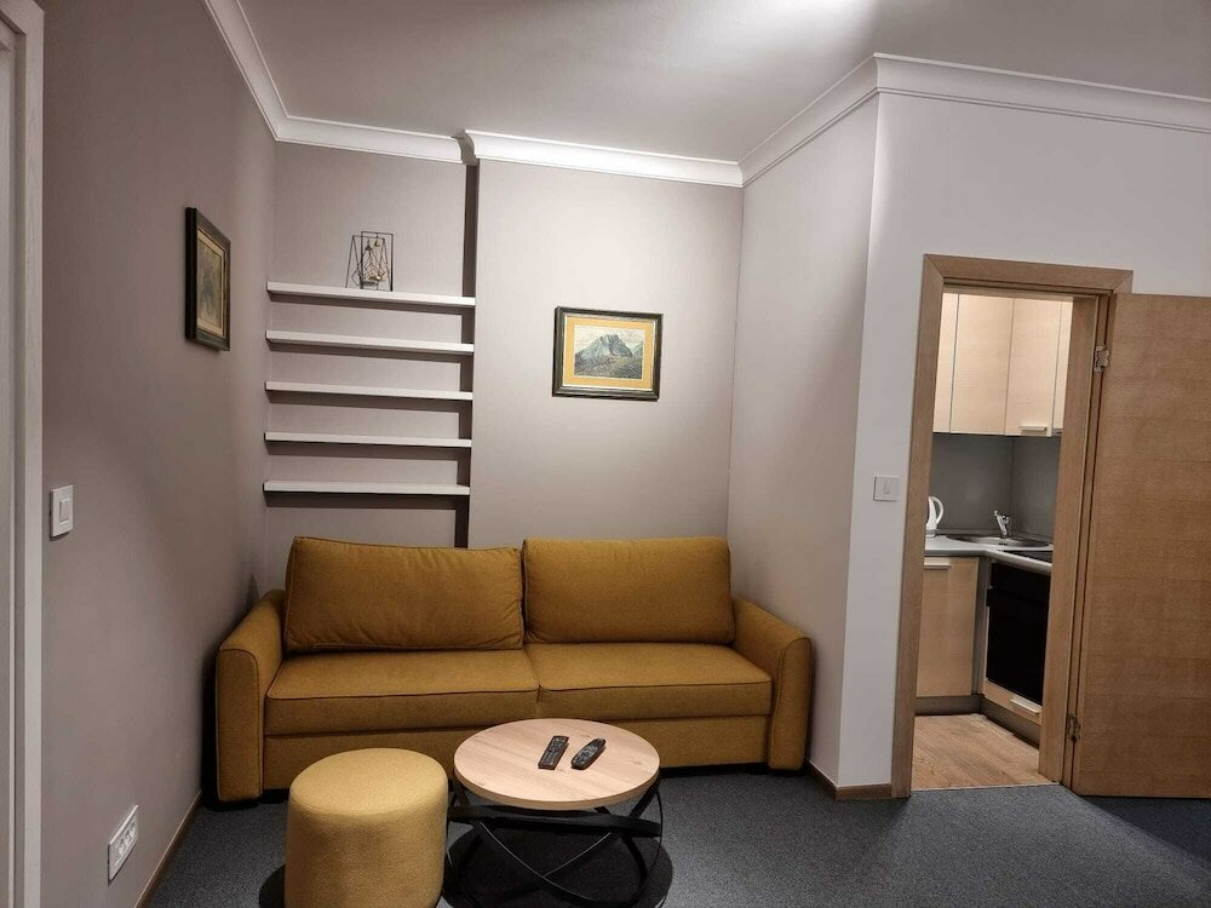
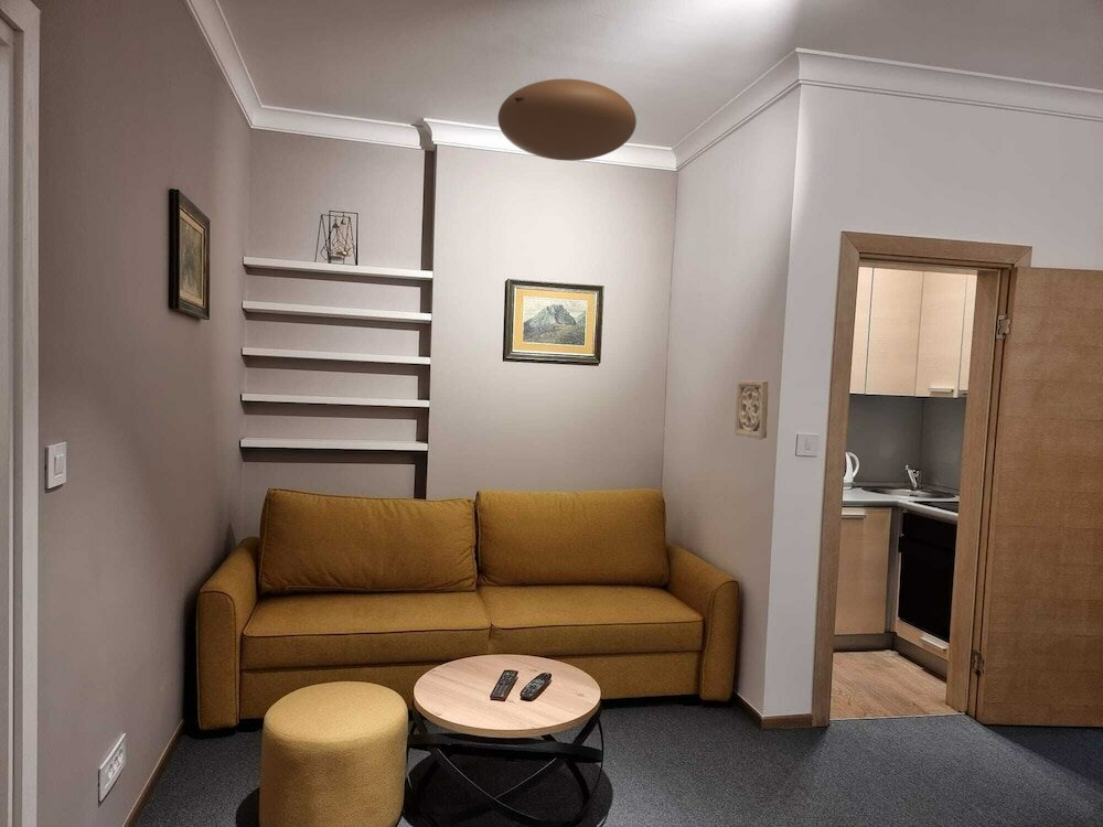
+ ceiling light [497,78,638,162]
+ wall ornament [733,379,770,441]
